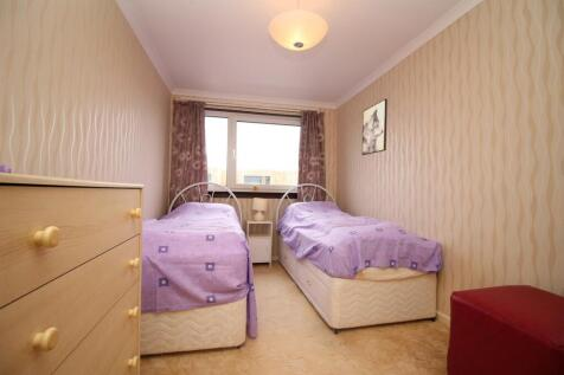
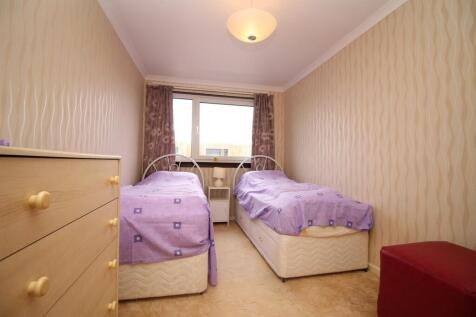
- wall art [361,98,389,156]
